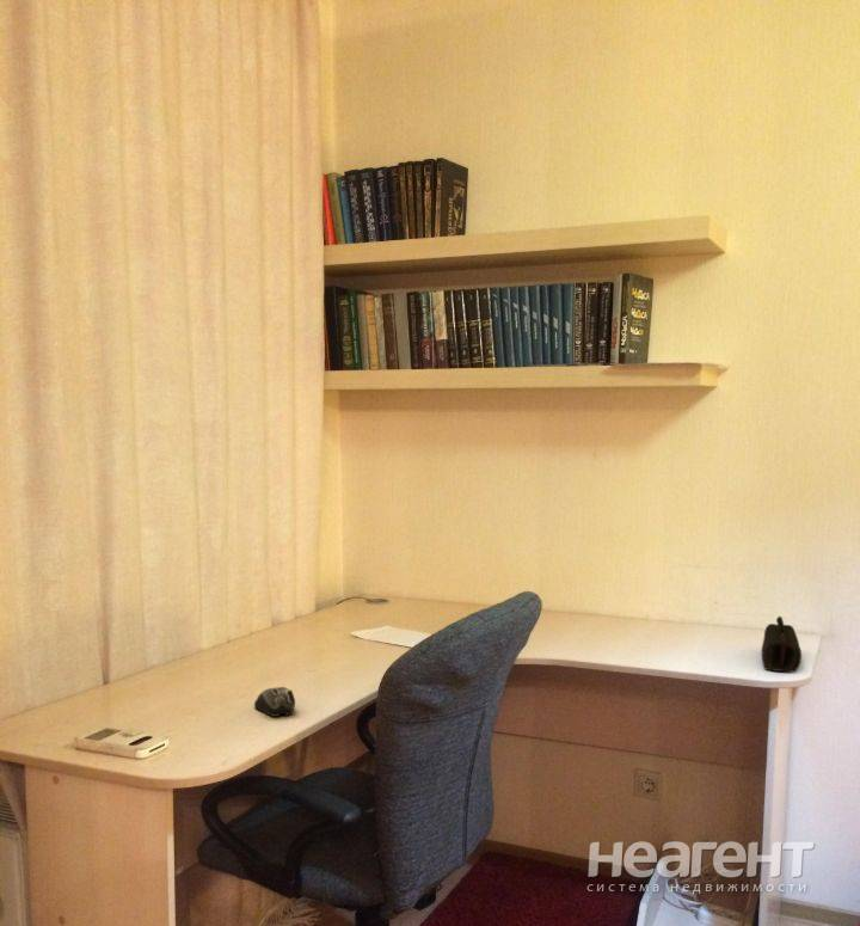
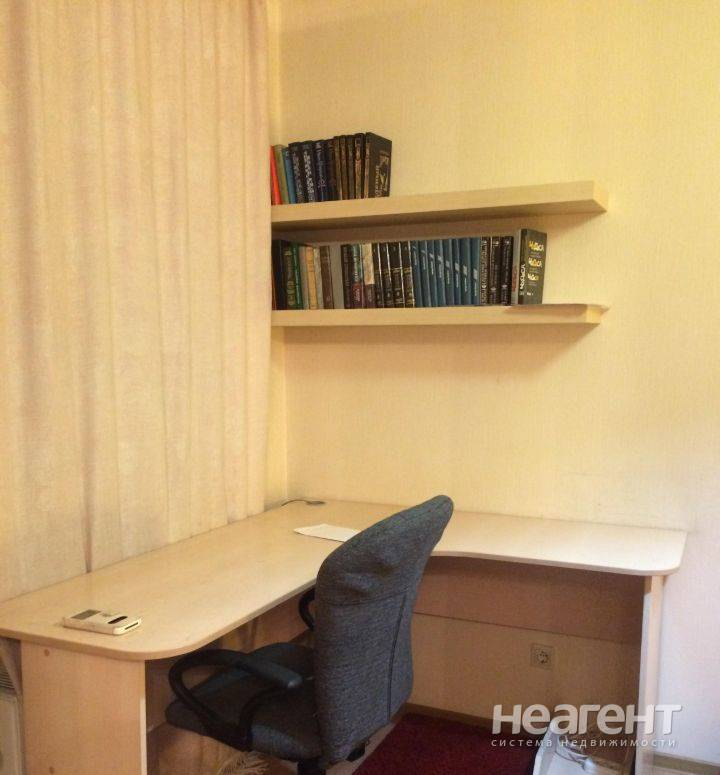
- pencil case [761,615,803,674]
- computer mouse [253,686,296,718]
